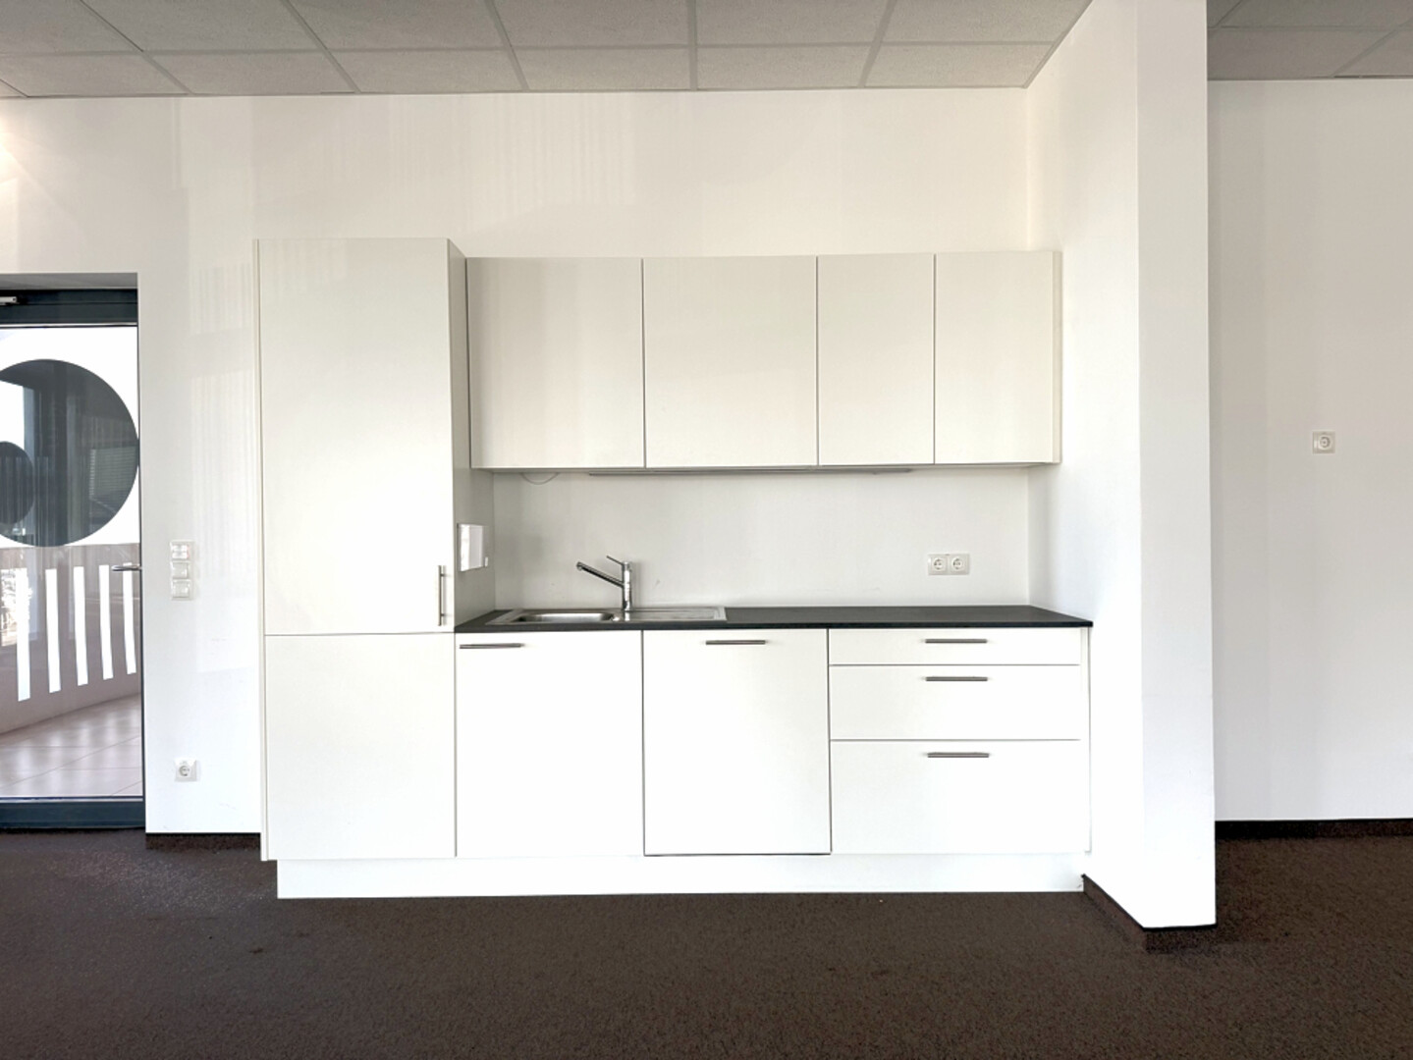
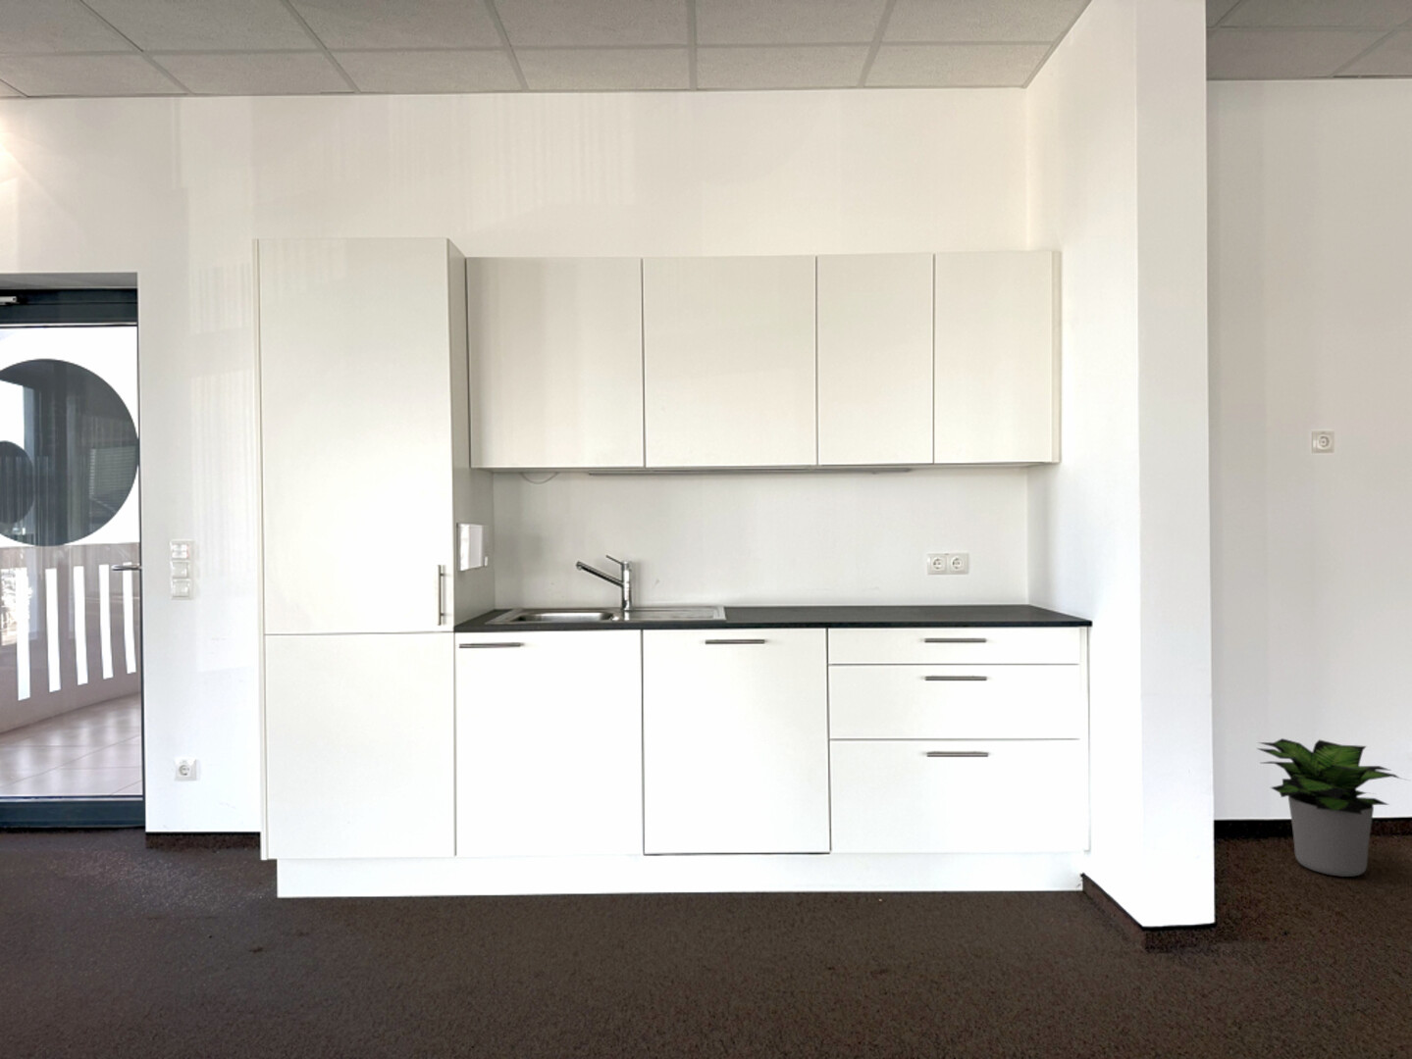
+ potted plant [1255,738,1410,878]
